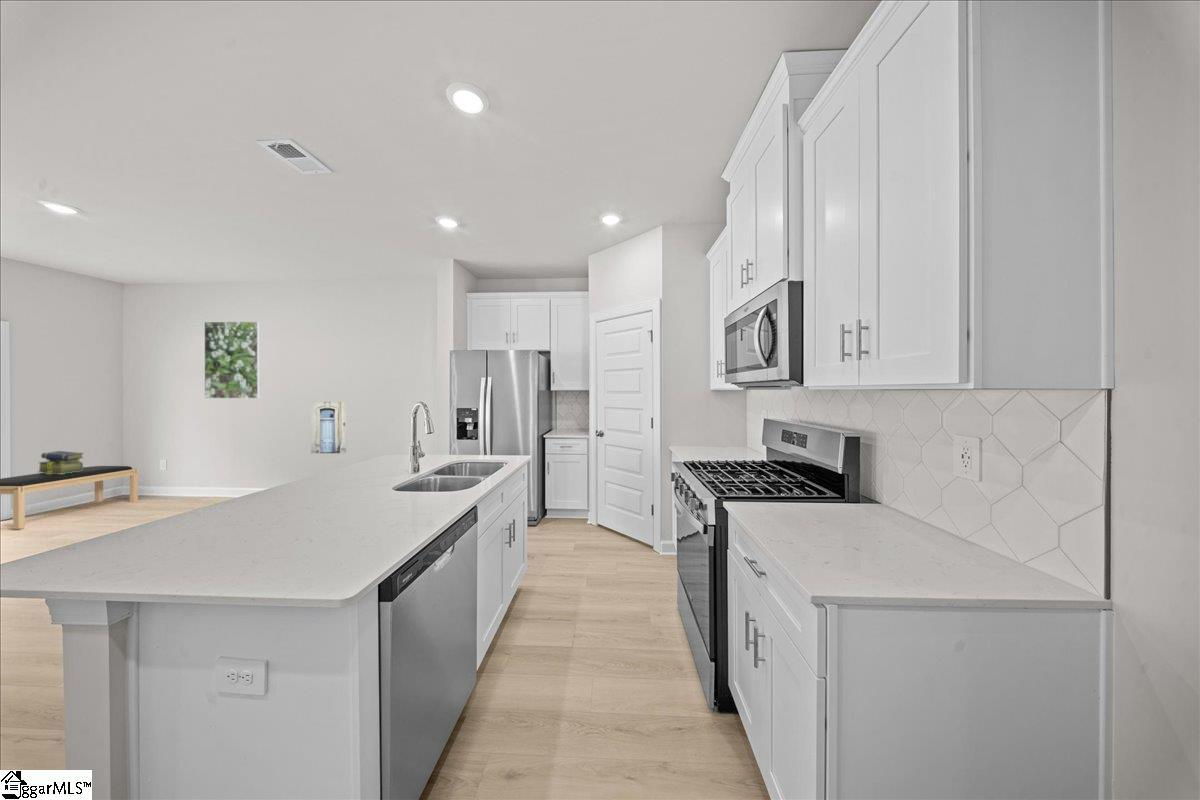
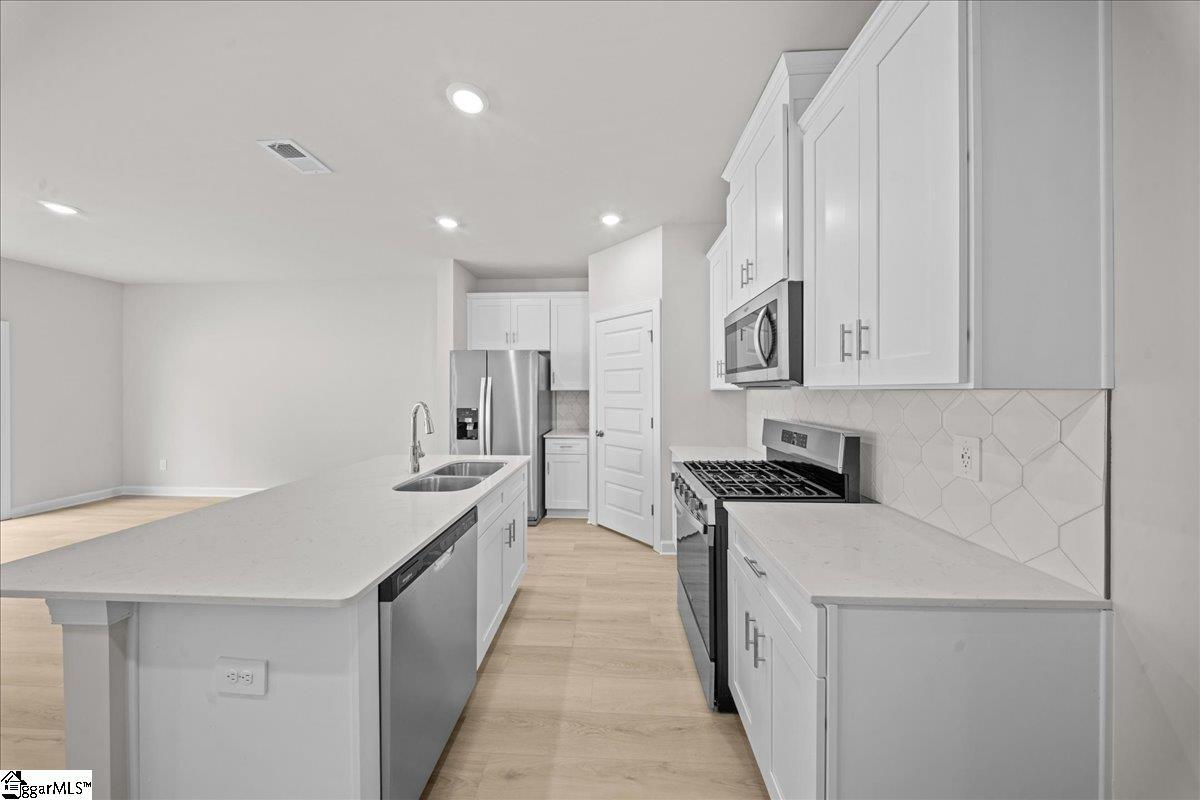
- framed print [203,320,261,400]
- stack of books [36,450,85,474]
- wall art [310,401,347,454]
- bench [0,465,139,530]
